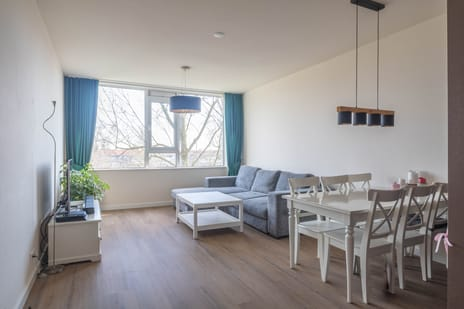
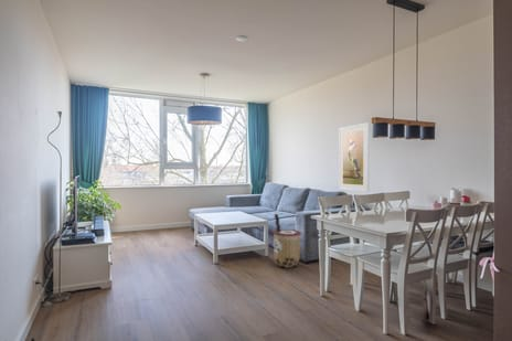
+ trash can [271,213,302,269]
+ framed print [338,121,371,193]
